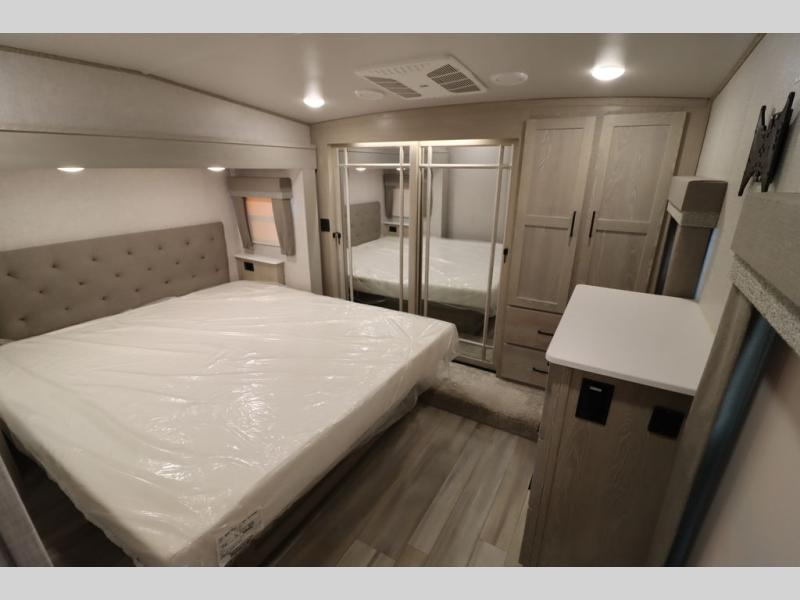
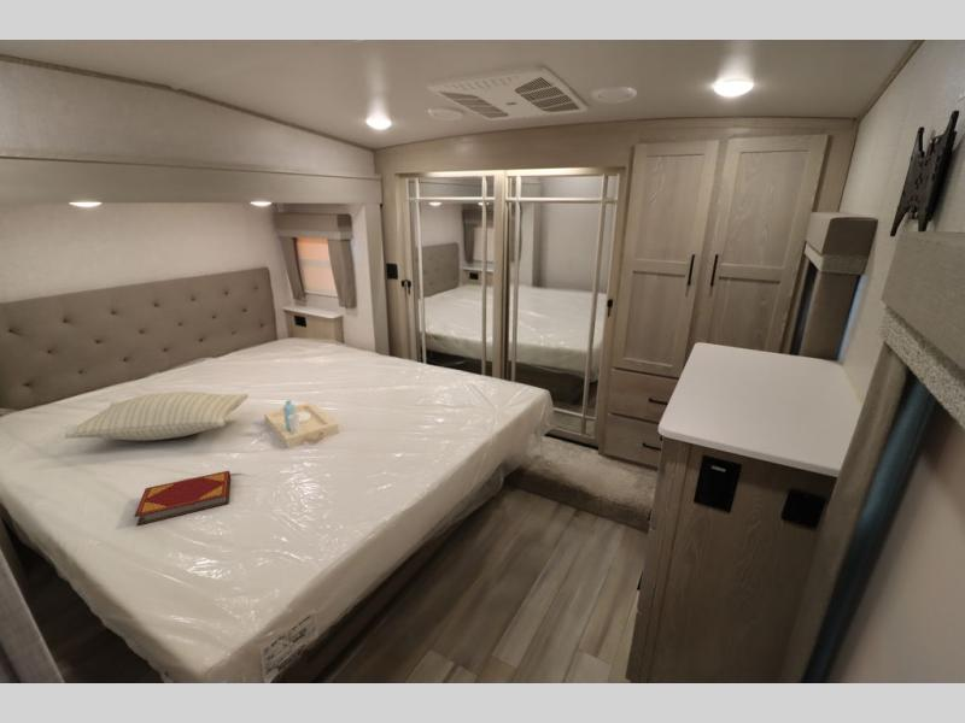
+ serving tray [263,399,340,449]
+ hardback book [133,470,232,527]
+ pillow [64,390,248,441]
